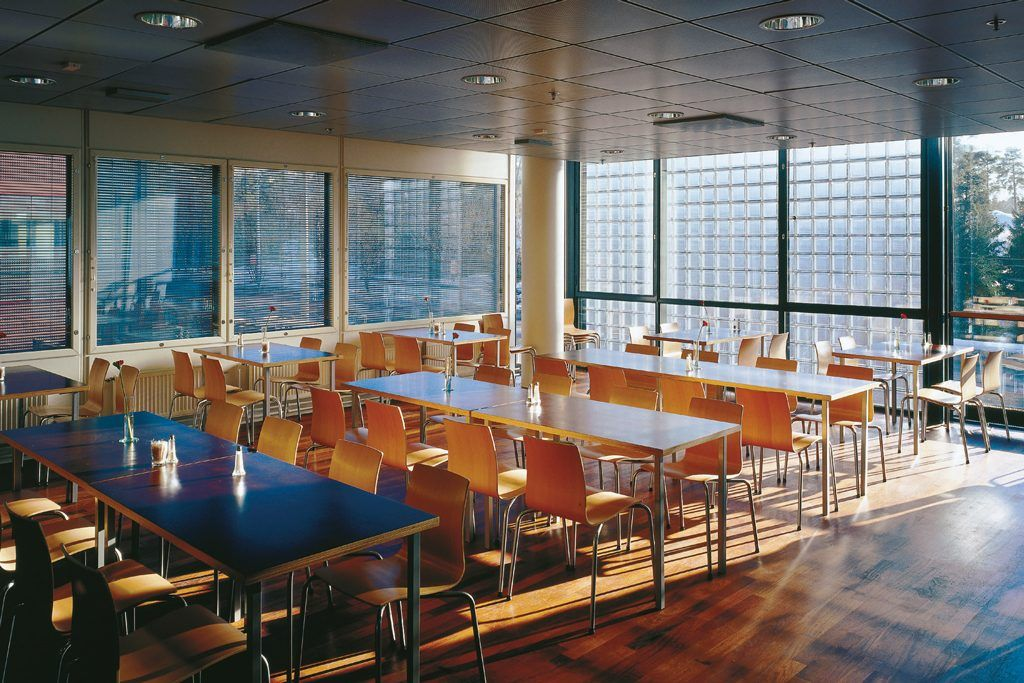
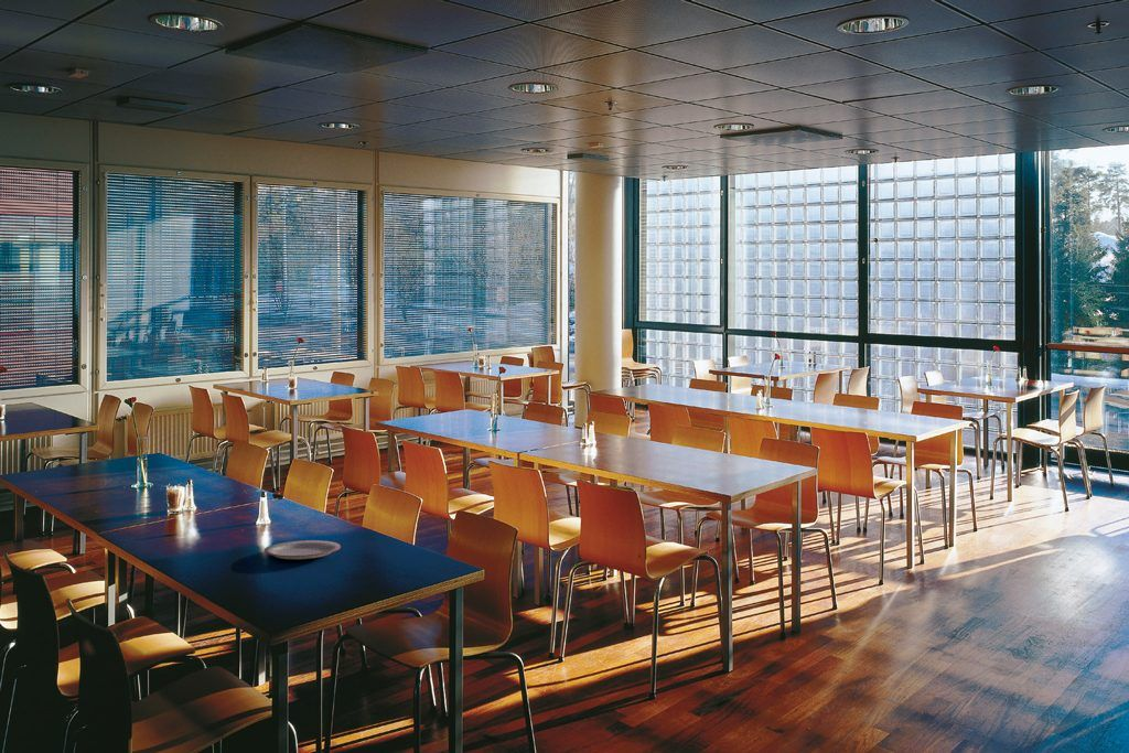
+ plate [262,539,342,560]
